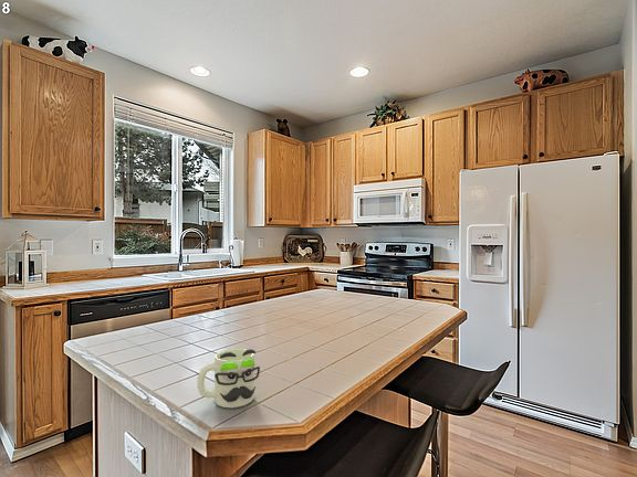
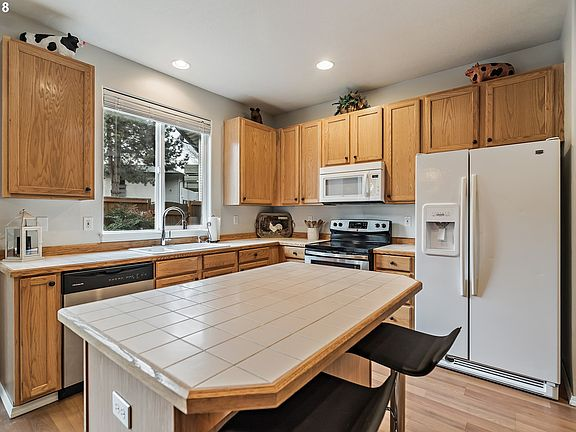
- mug [197,348,261,409]
